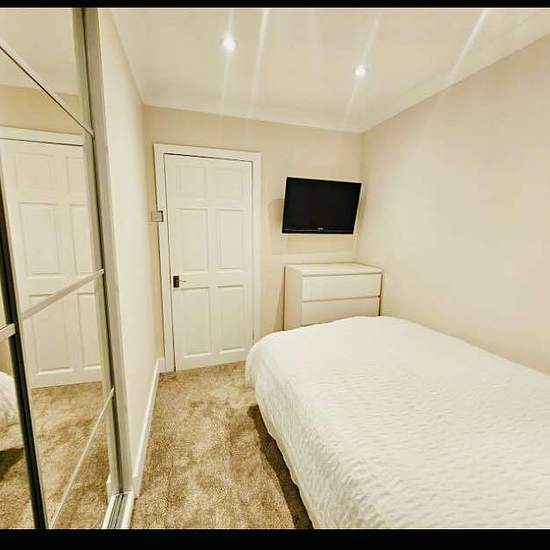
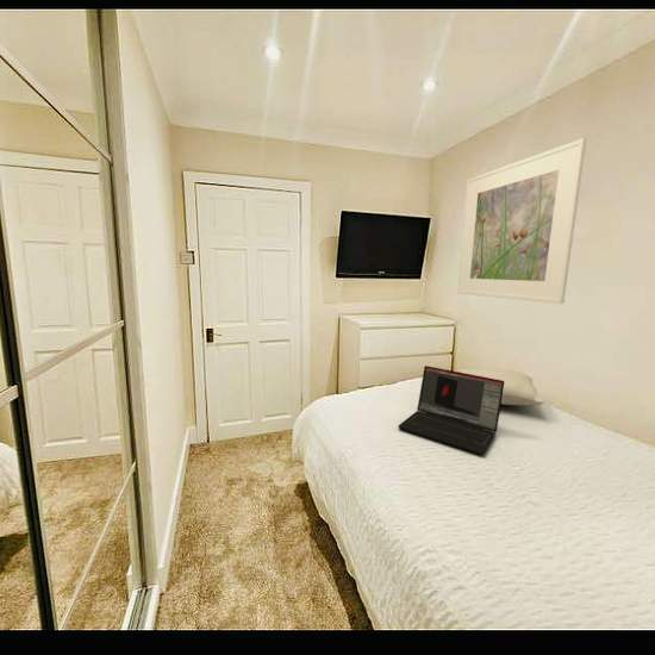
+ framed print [456,137,587,305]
+ laptop [397,364,504,456]
+ pillow [456,368,544,406]
